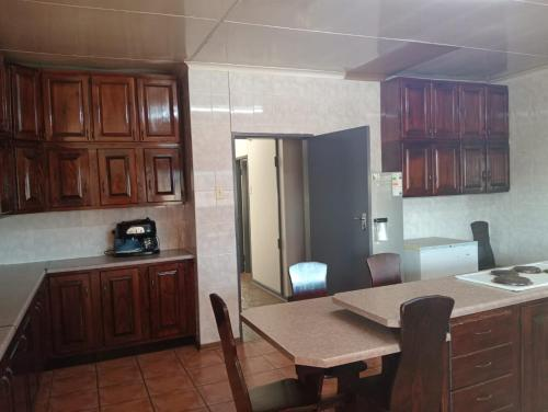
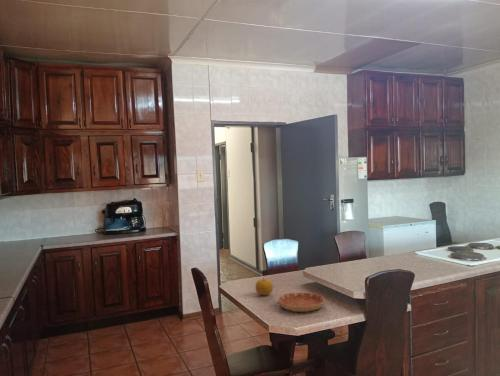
+ fruit [255,275,274,296]
+ saucer [277,291,326,313]
